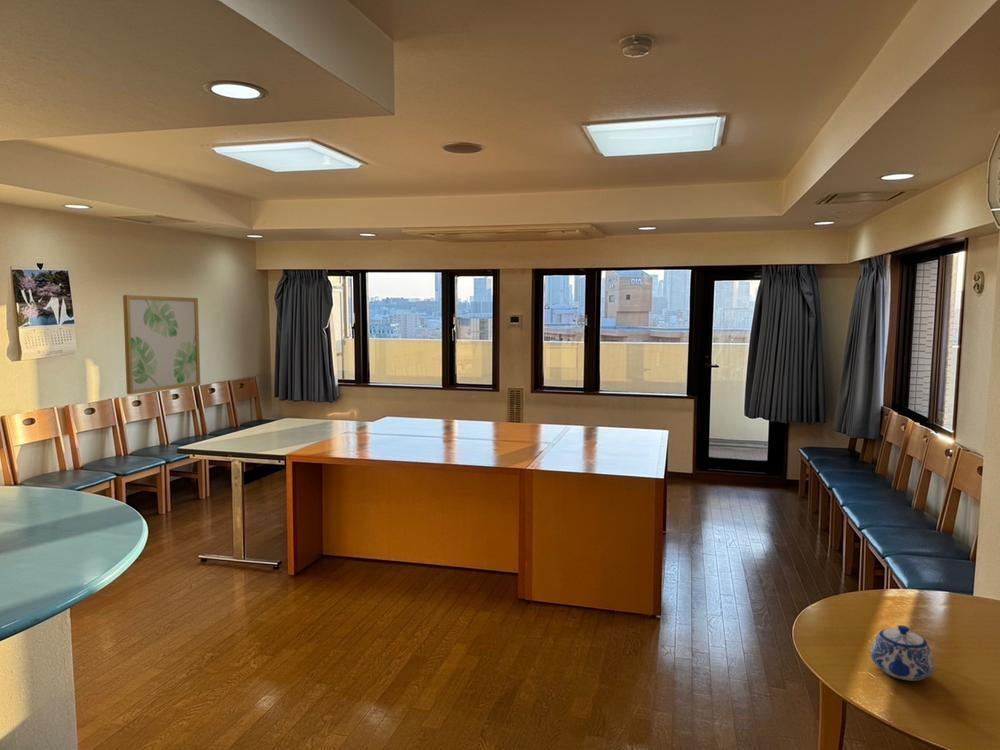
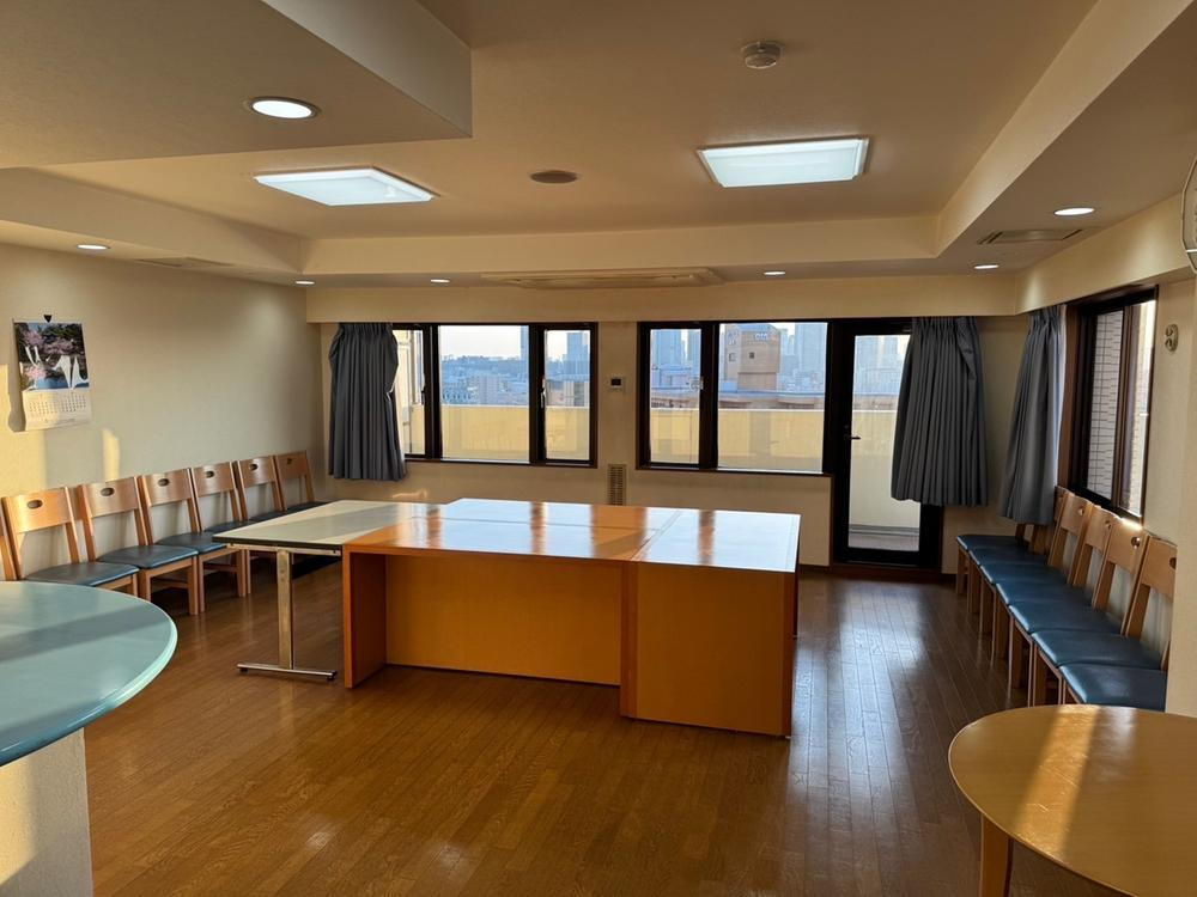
- teapot [869,624,935,682]
- wall art [122,294,201,395]
